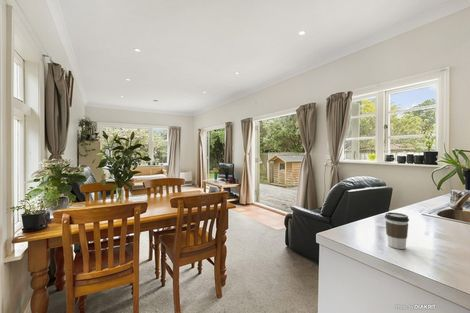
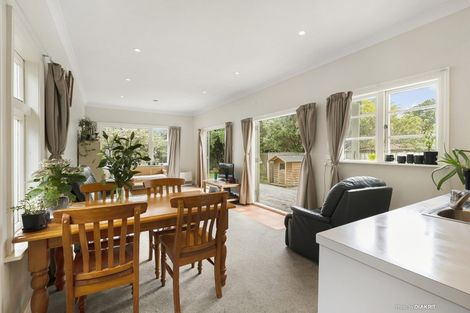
- coffee cup [384,211,410,250]
